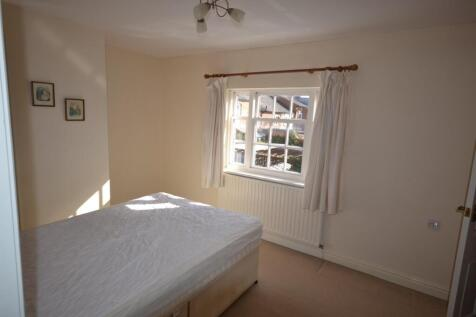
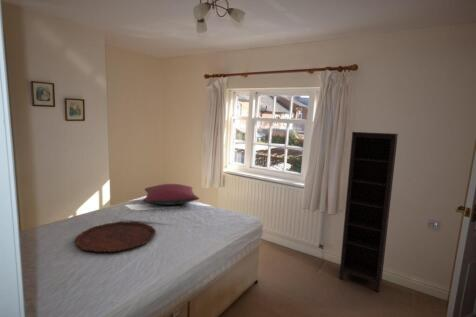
+ tray [74,221,157,253]
+ pillow [142,183,200,206]
+ bookcase [338,131,399,293]
